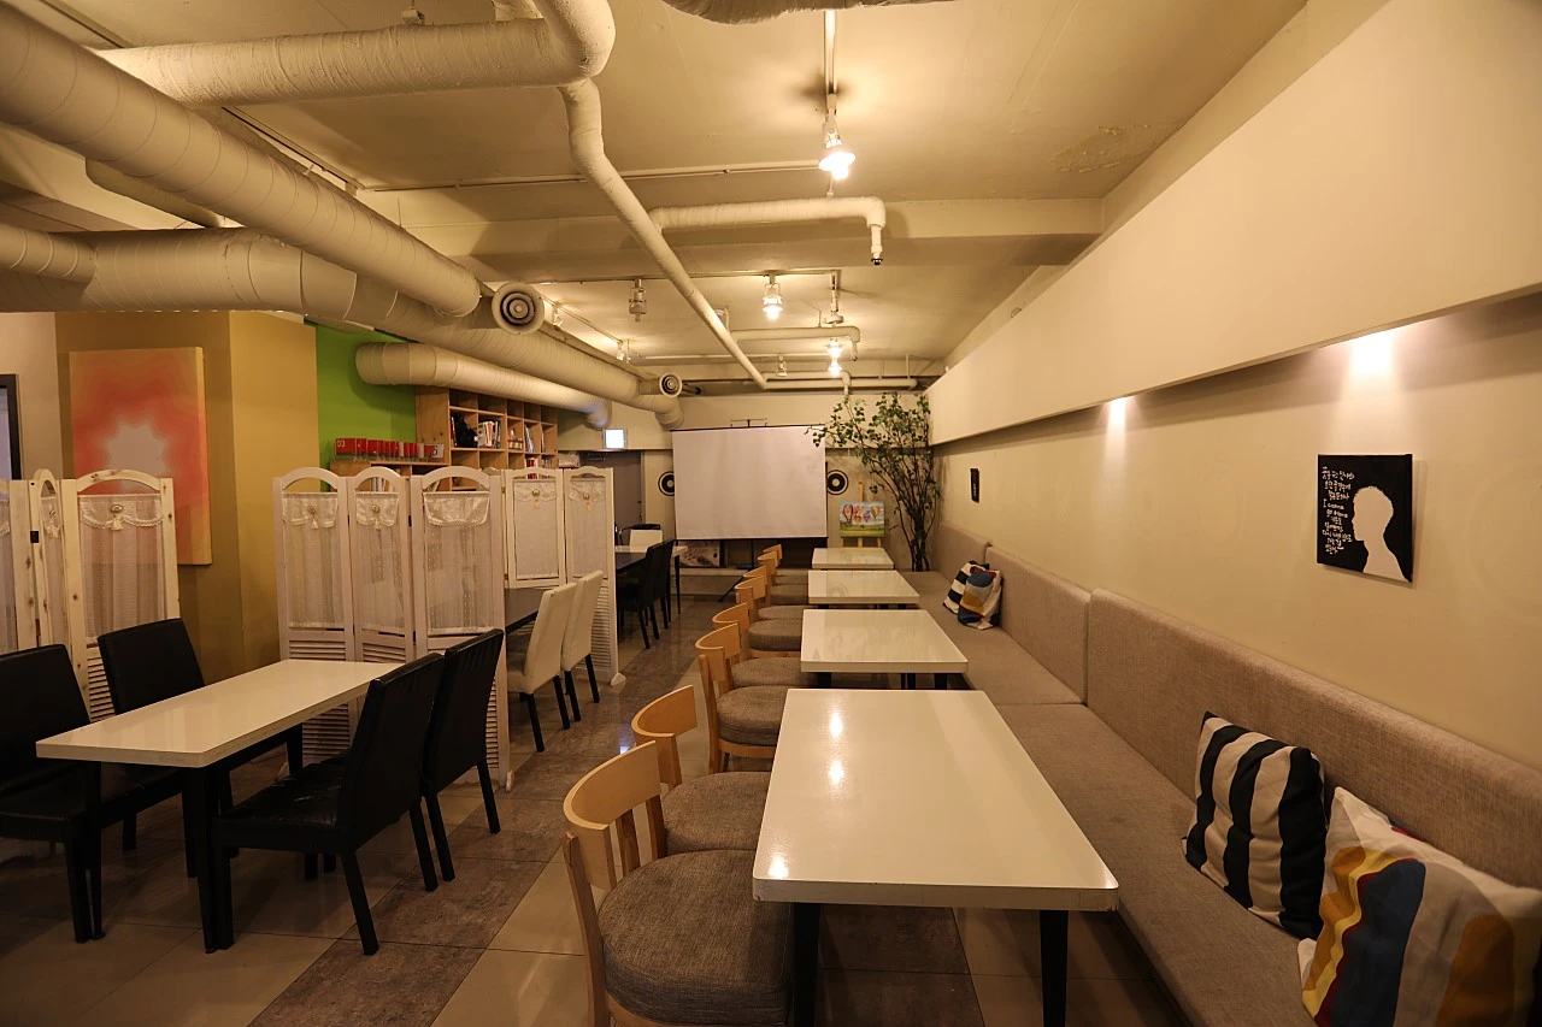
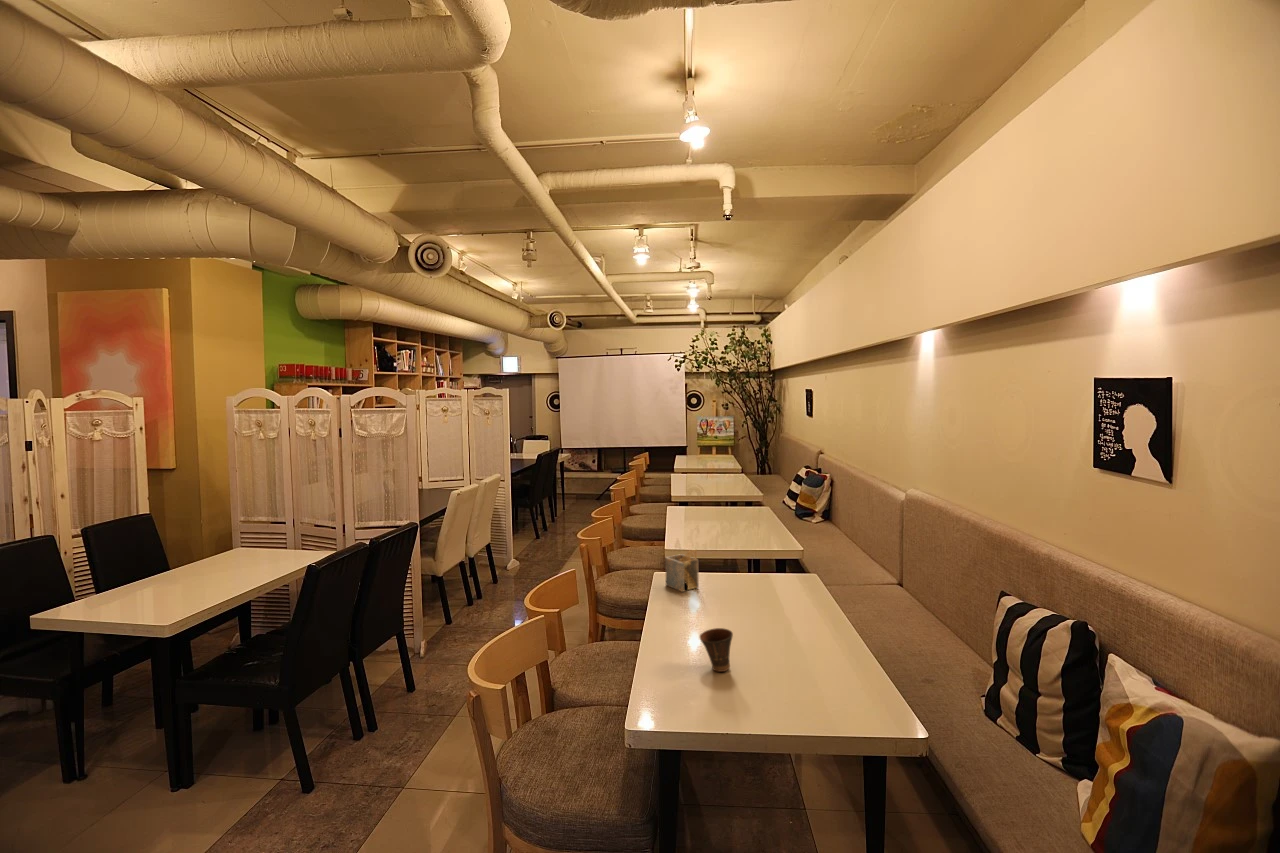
+ napkin holder [664,548,700,593]
+ cup [699,627,734,673]
